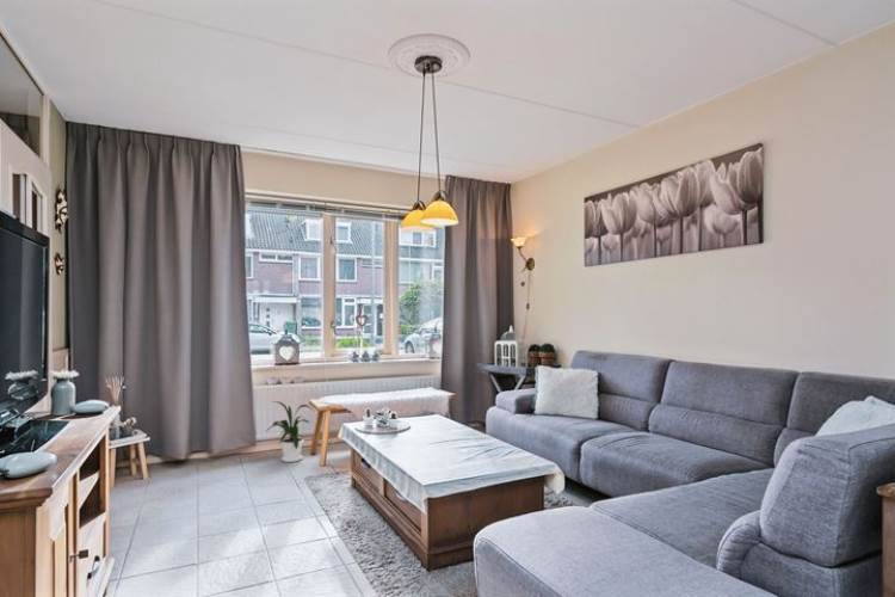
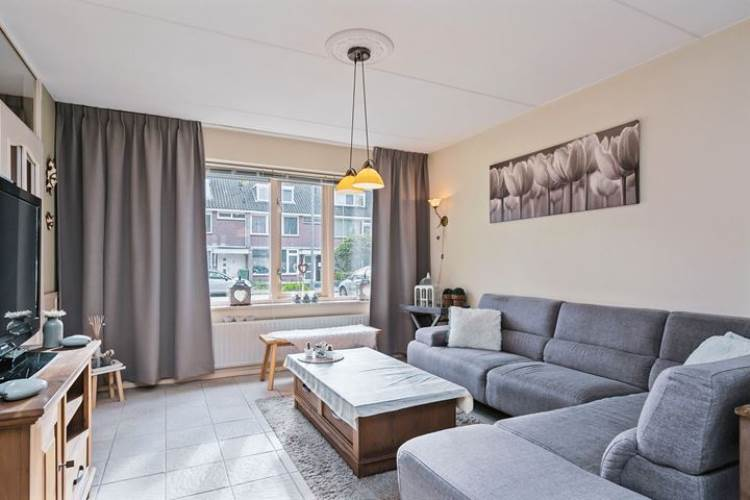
- house plant [265,400,316,463]
